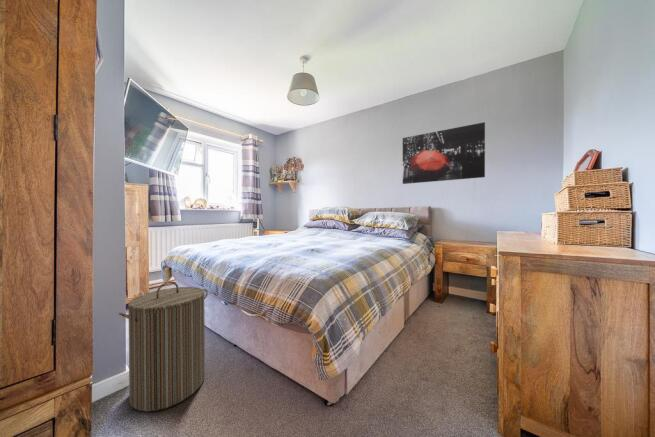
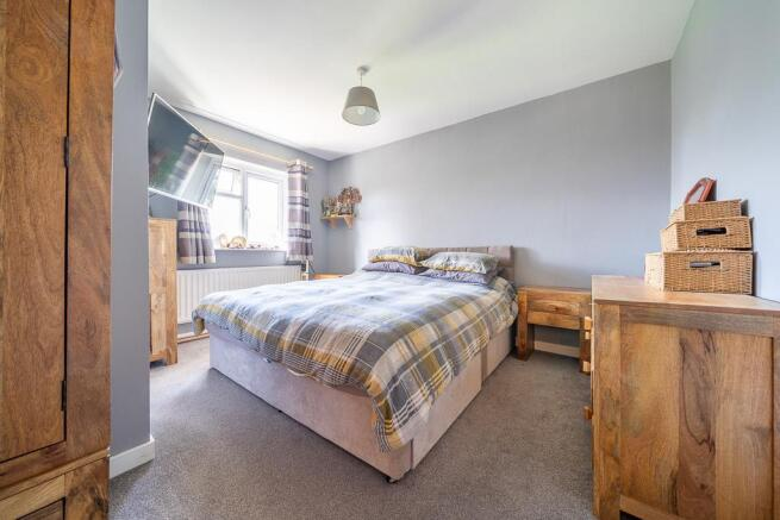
- wall art [402,121,486,185]
- laundry hamper [118,280,209,412]
